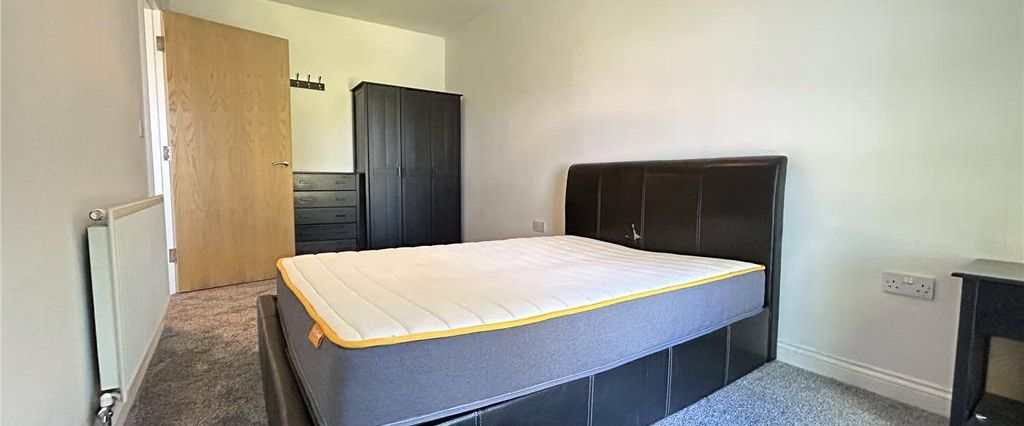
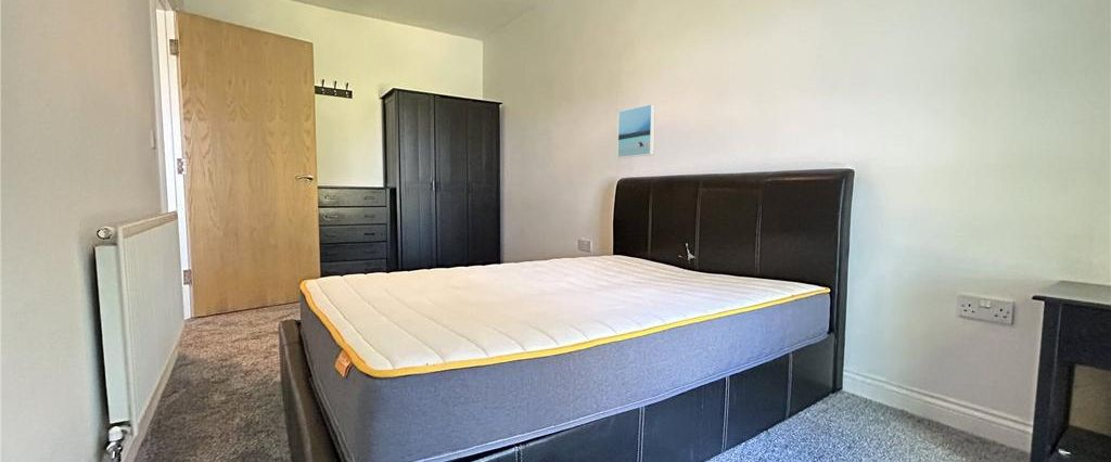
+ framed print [616,103,656,159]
